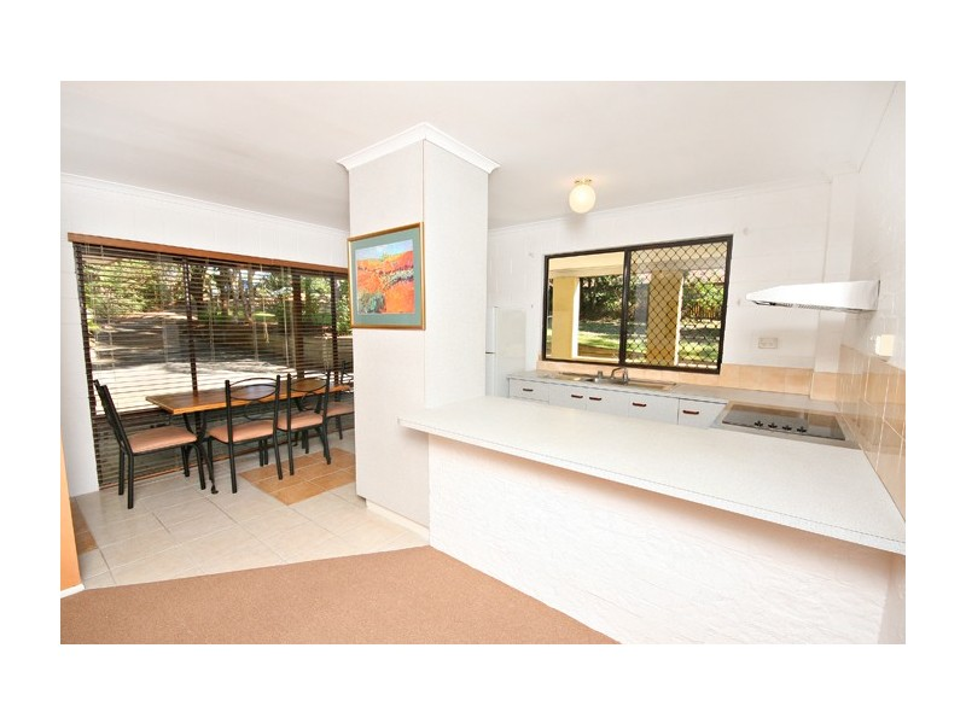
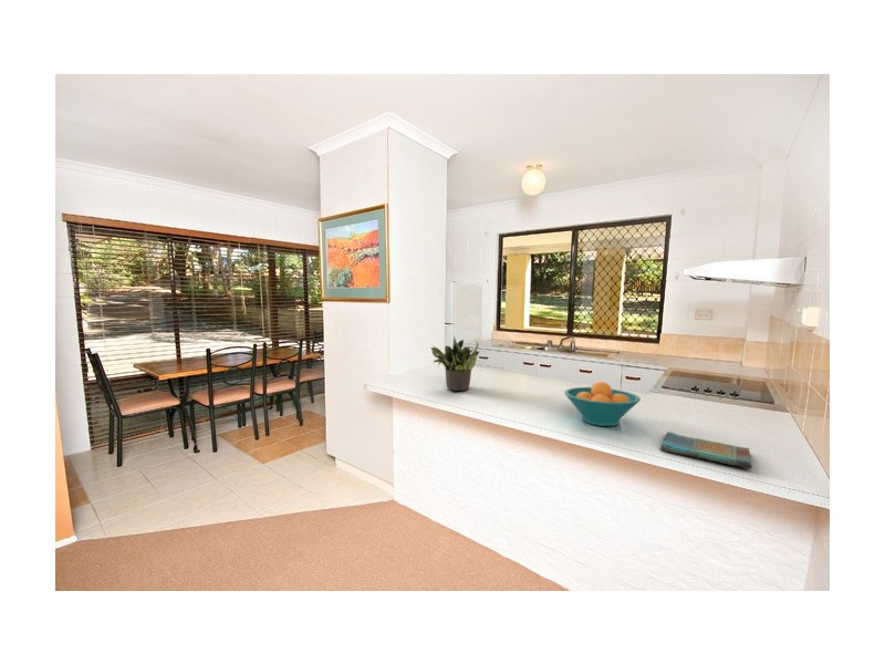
+ fruit bowl [563,381,642,427]
+ potted plant [428,335,480,392]
+ dish towel [659,430,753,469]
